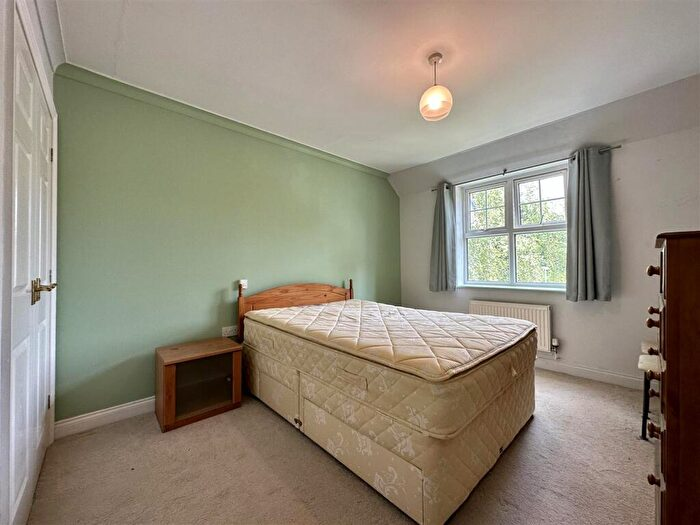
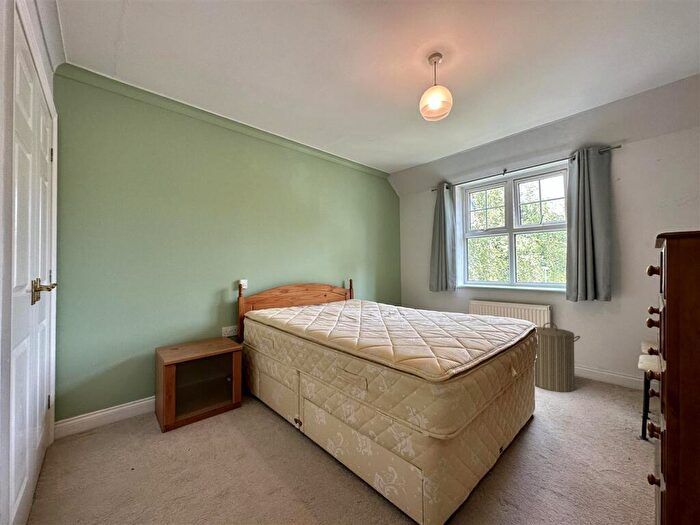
+ laundry hamper [534,322,581,393]
